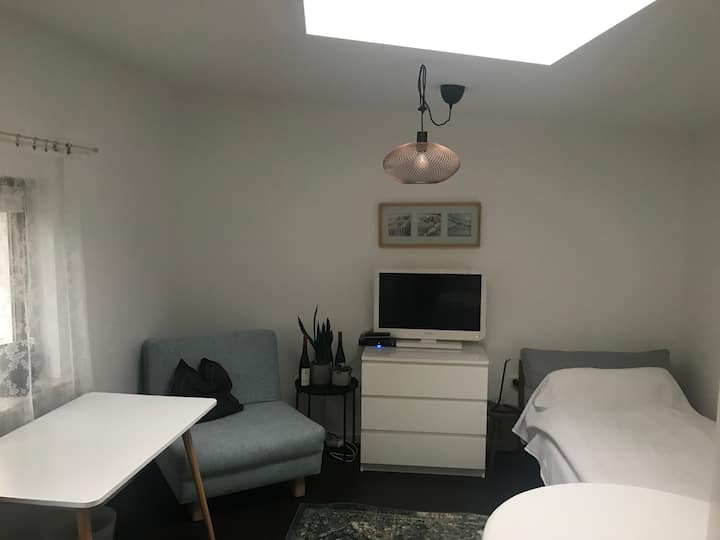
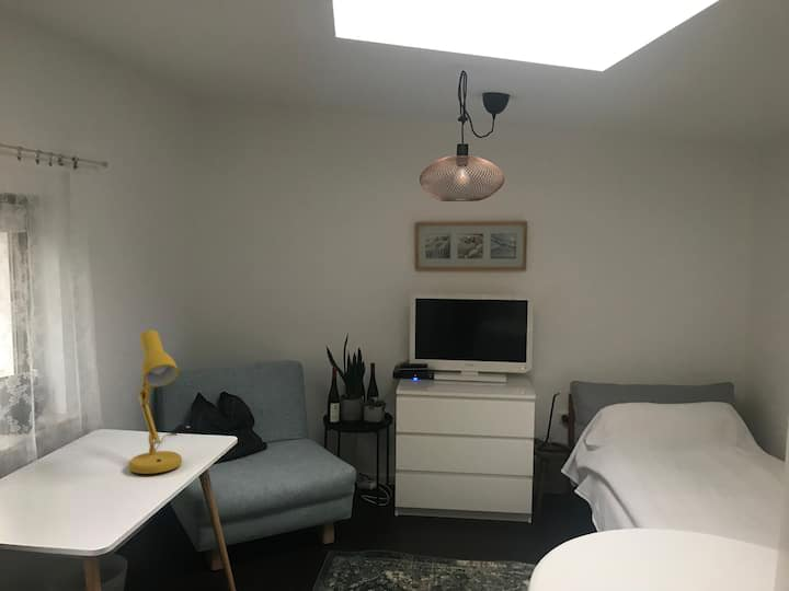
+ desk lamp [127,329,191,475]
